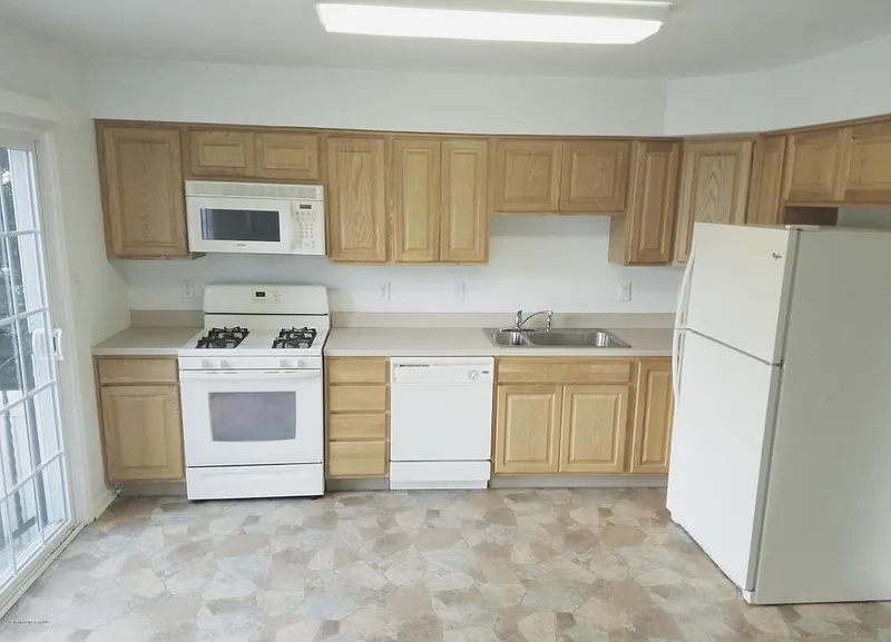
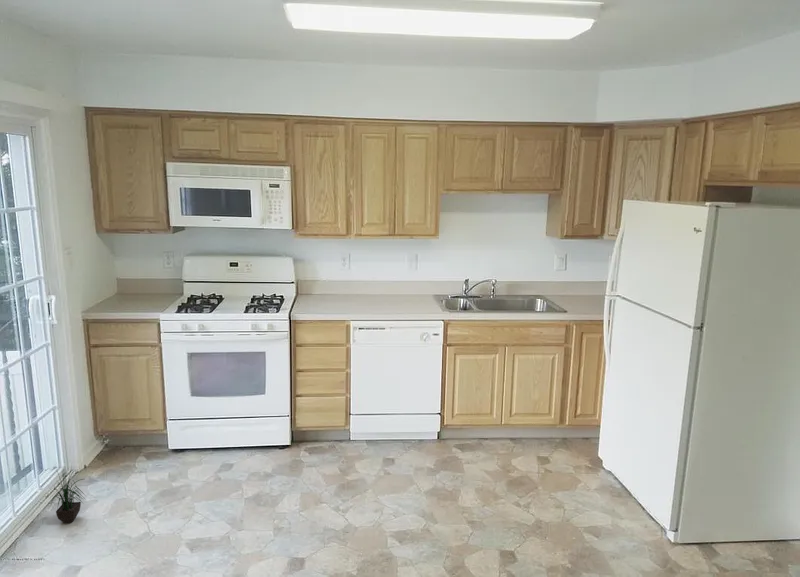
+ potted plant [47,459,87,524]
